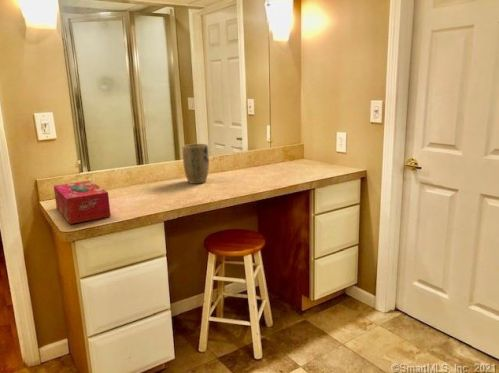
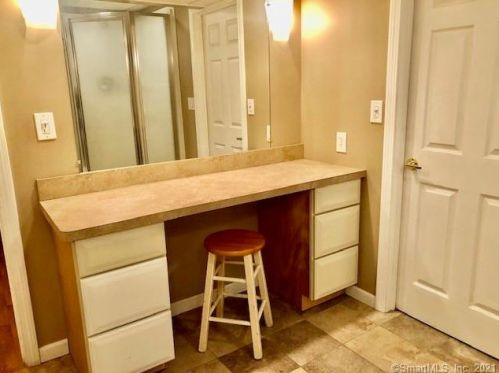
- plant pot [182,143,210,185]
- tissue box [53,180,112,225]
